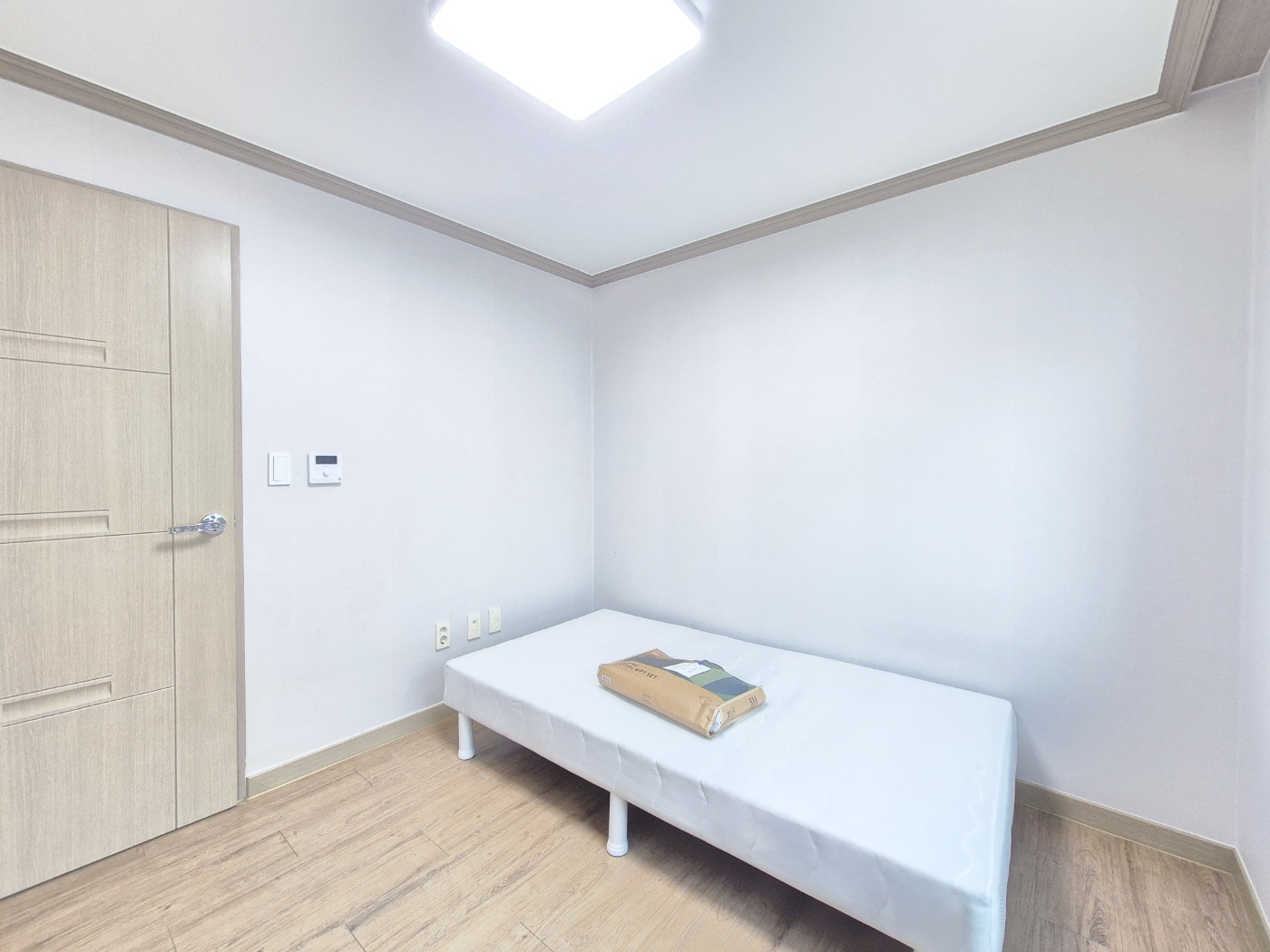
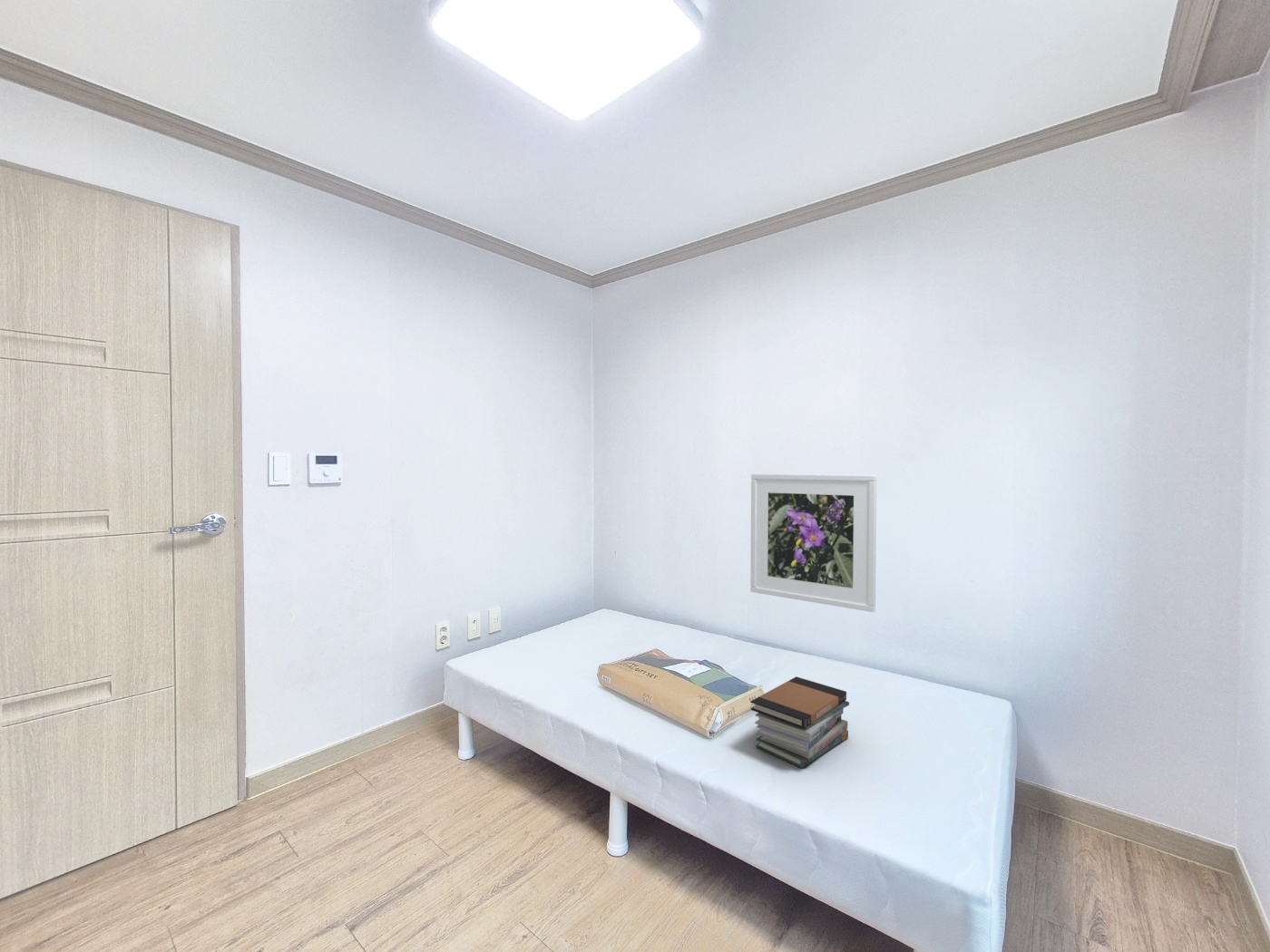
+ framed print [749,473,877,613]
+ book stack [750,675,850,769]
